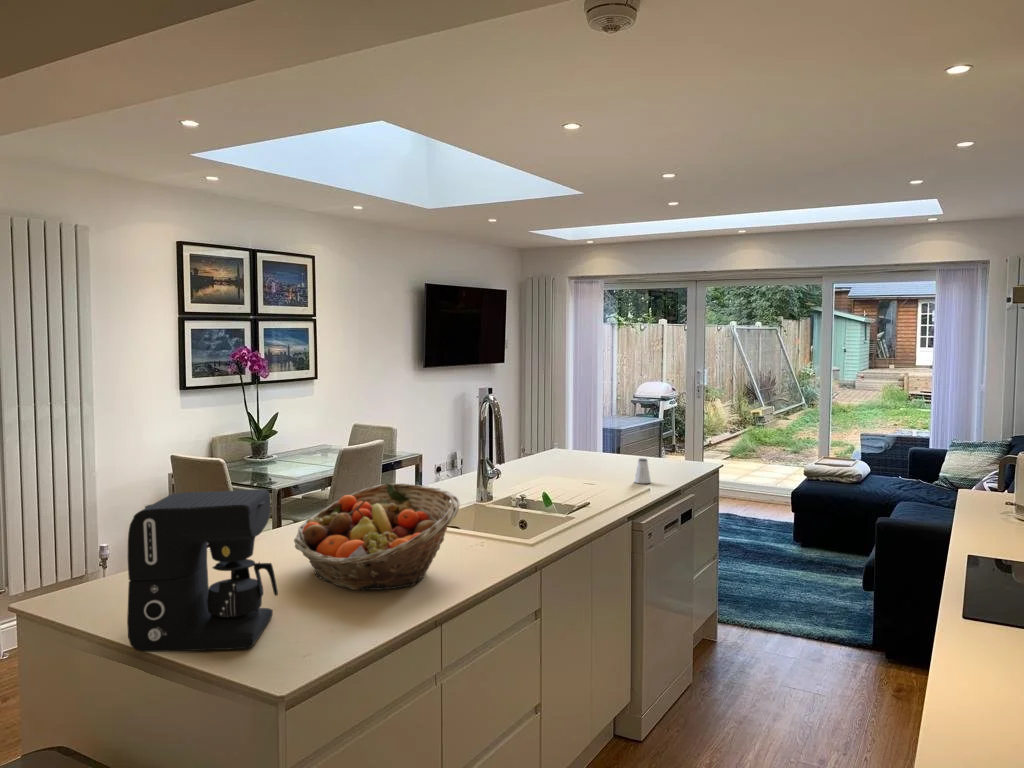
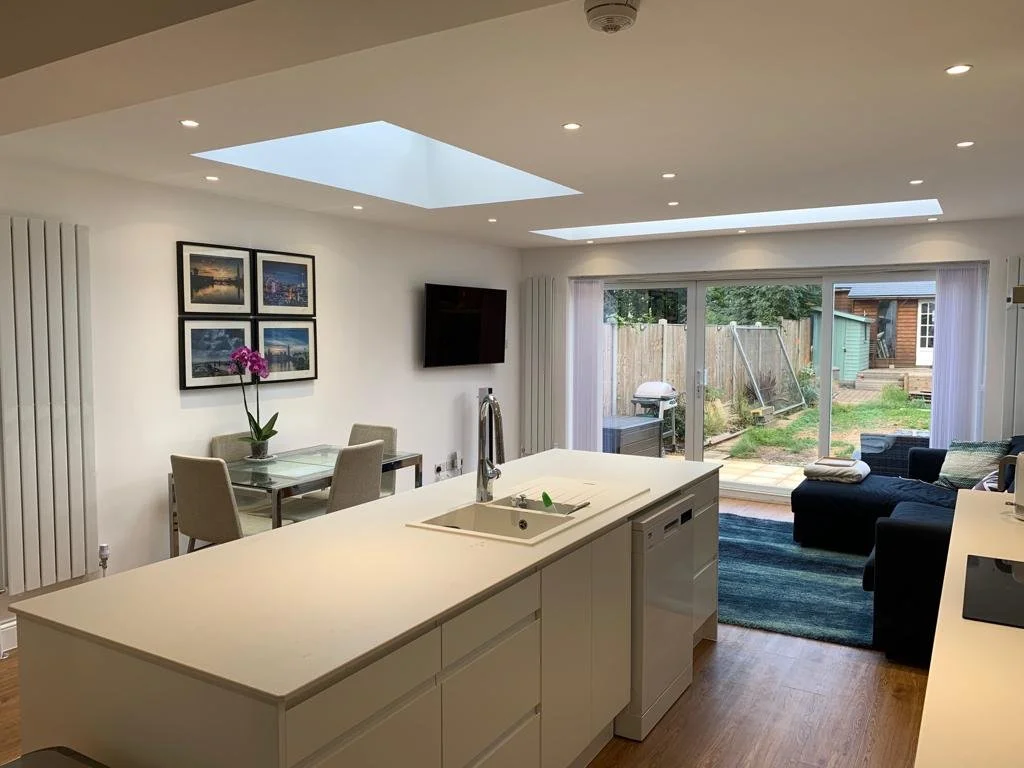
- fruit basket [293,482,461,591]
- coffee maker [126,488,279,653]
- saltshaker [633,457,652,484]
